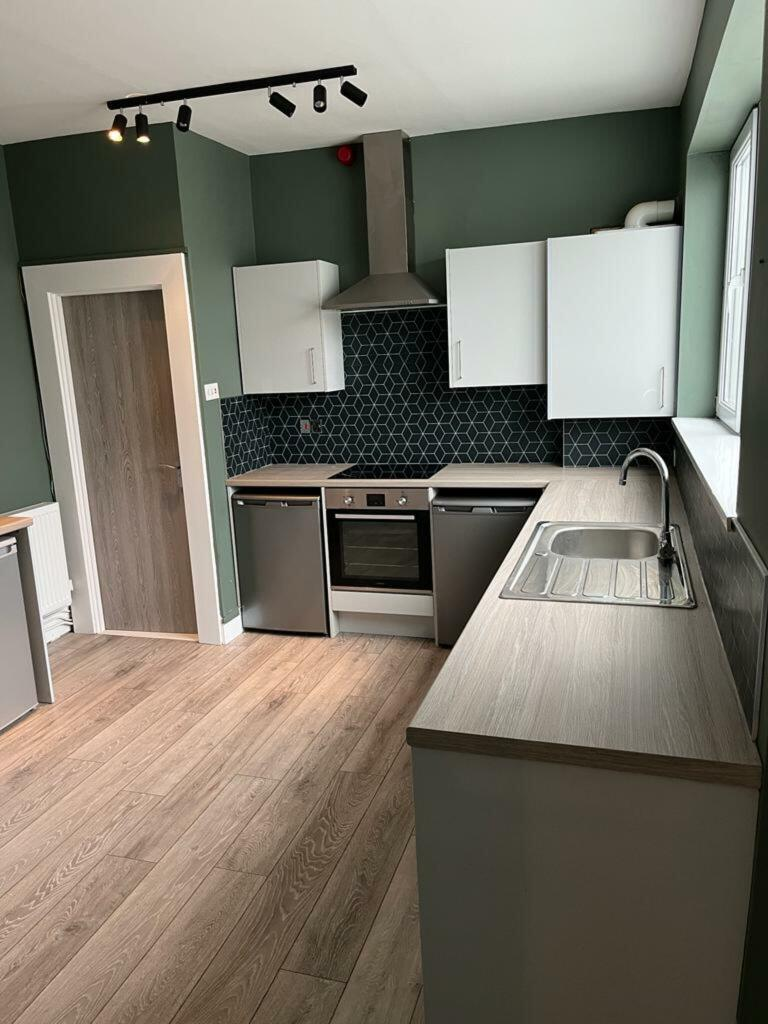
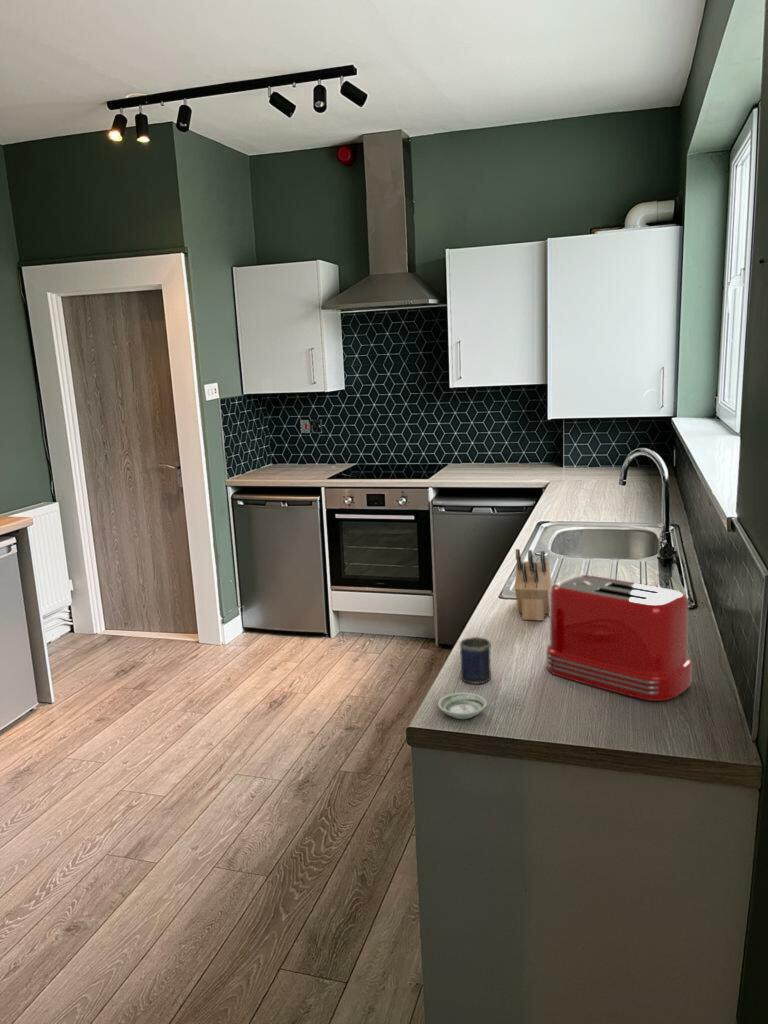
+ toaster [546,573,693,702]
+ saucer [437,692,488,720]
+ mug [459,636,492,685]
+ knife block [514,548,553,622]
